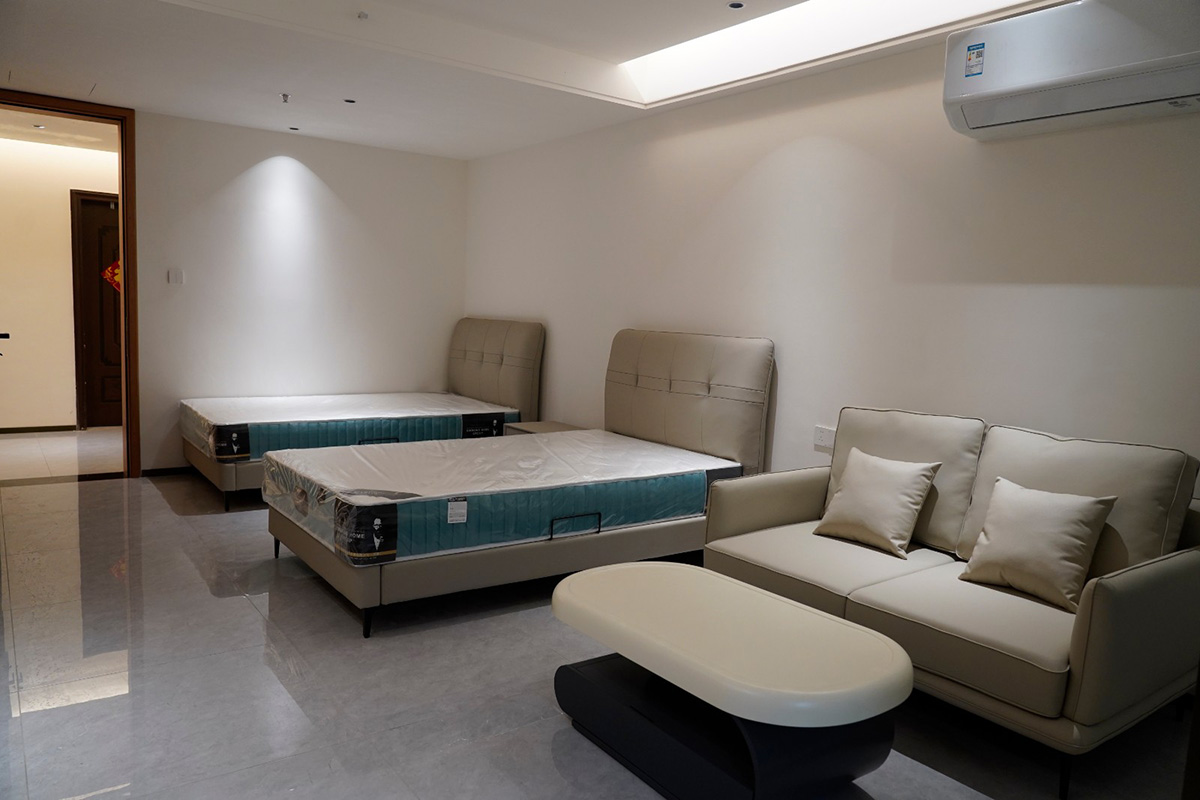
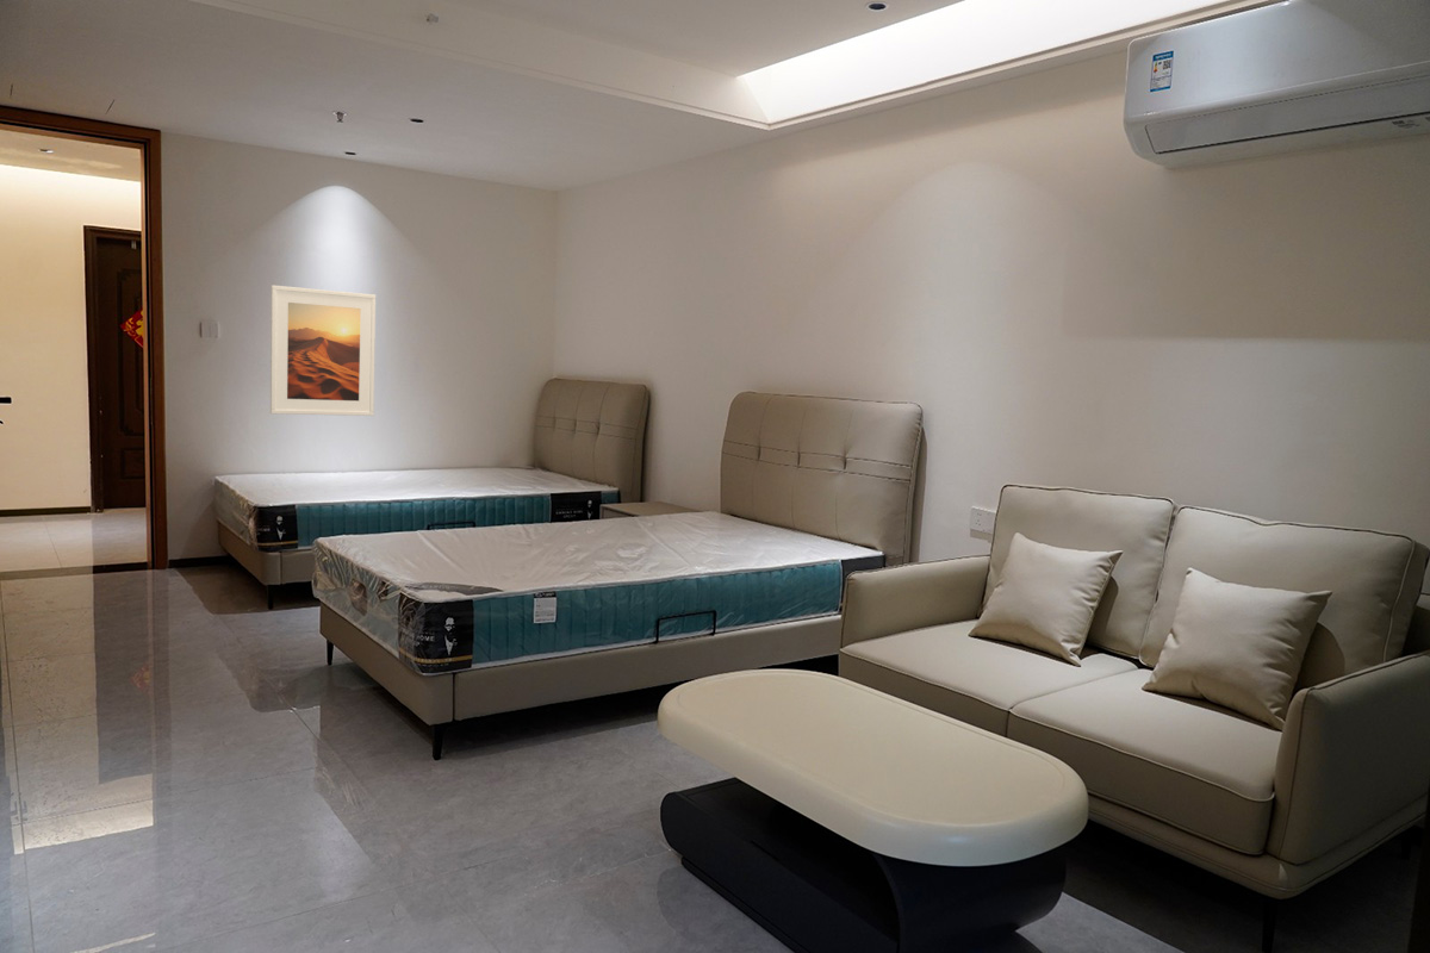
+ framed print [269,285,377,417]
